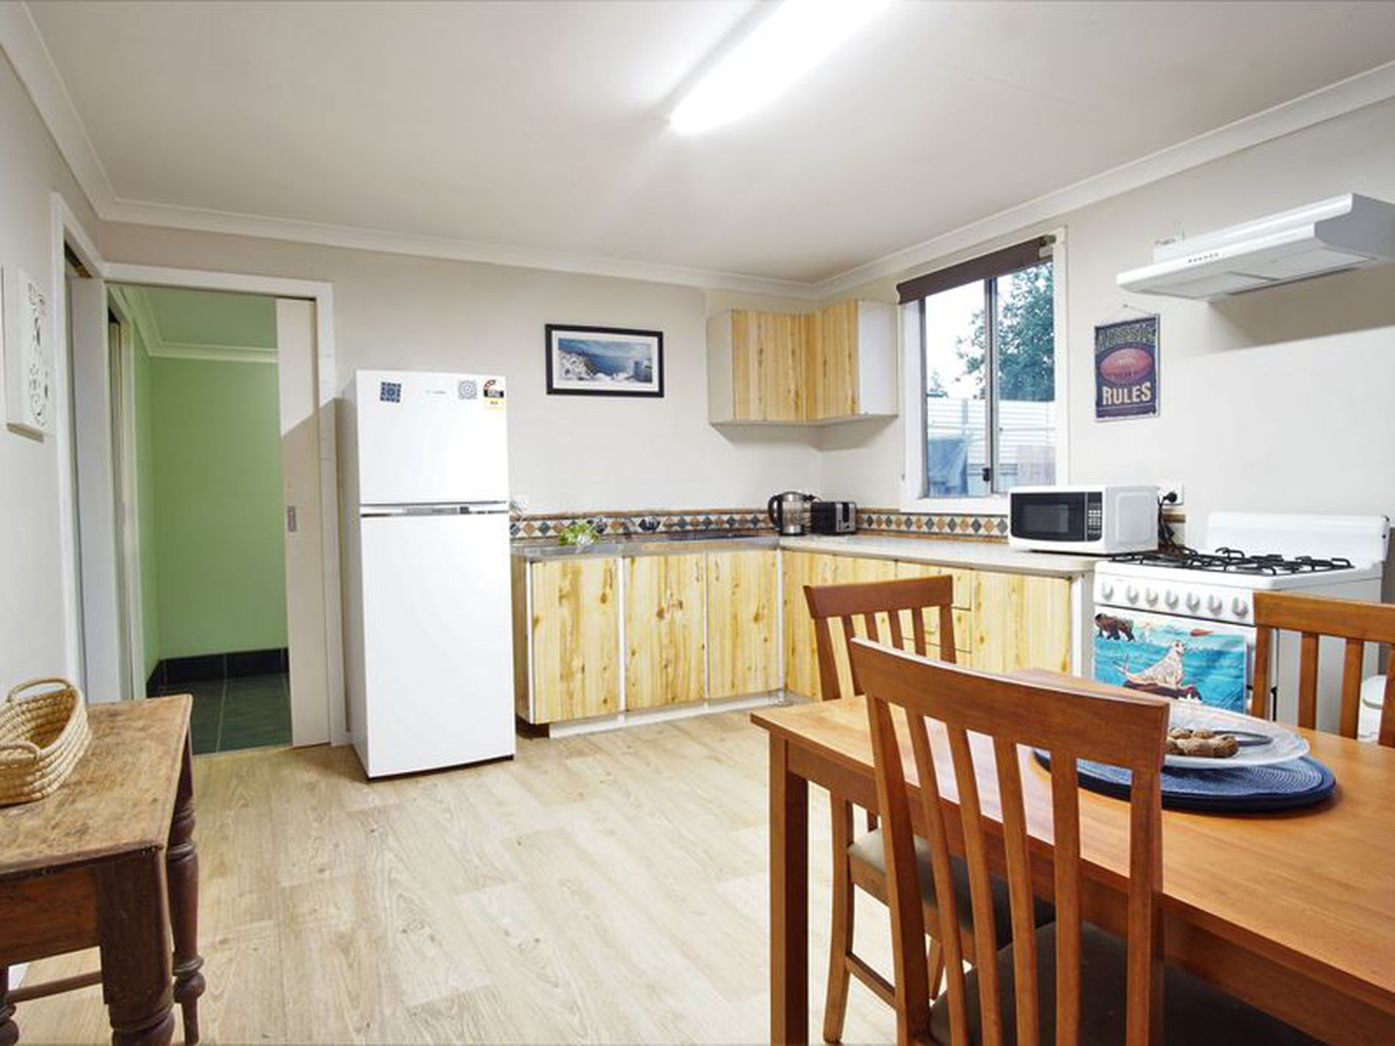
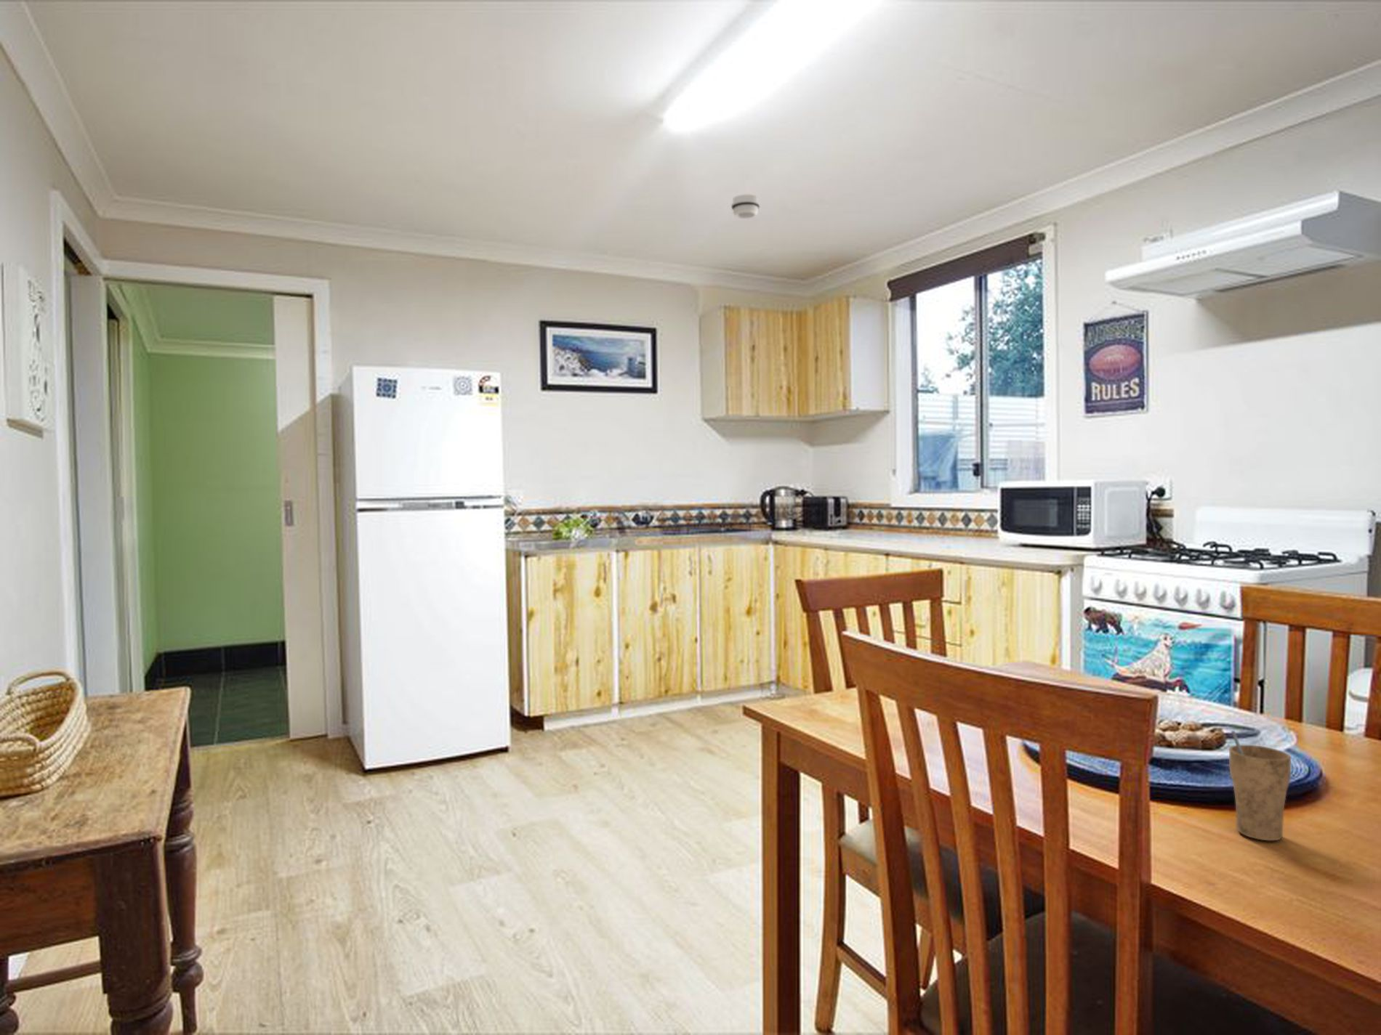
+ cup [1229,730,1292,841]
+ smoke detector [731,194,760,220]
